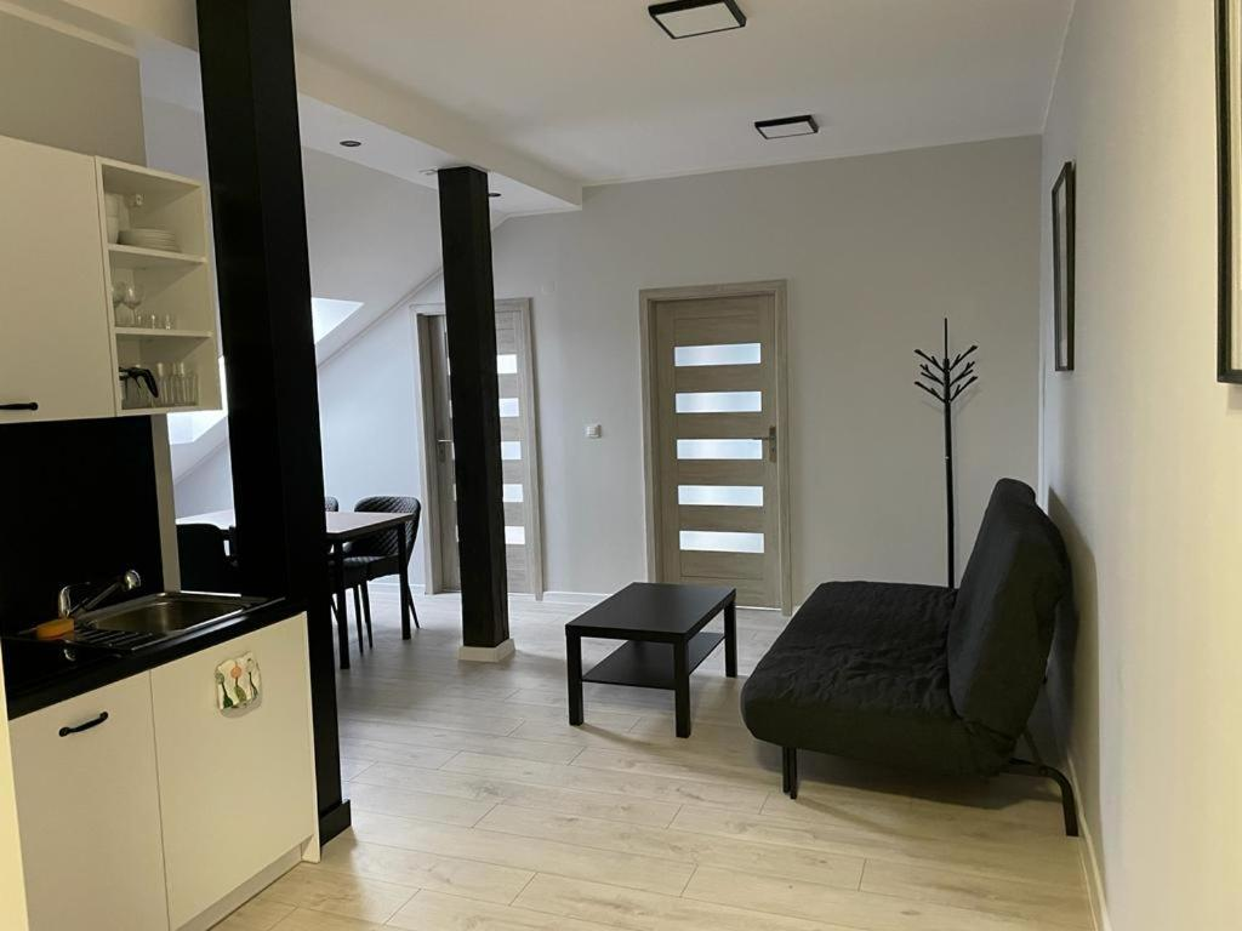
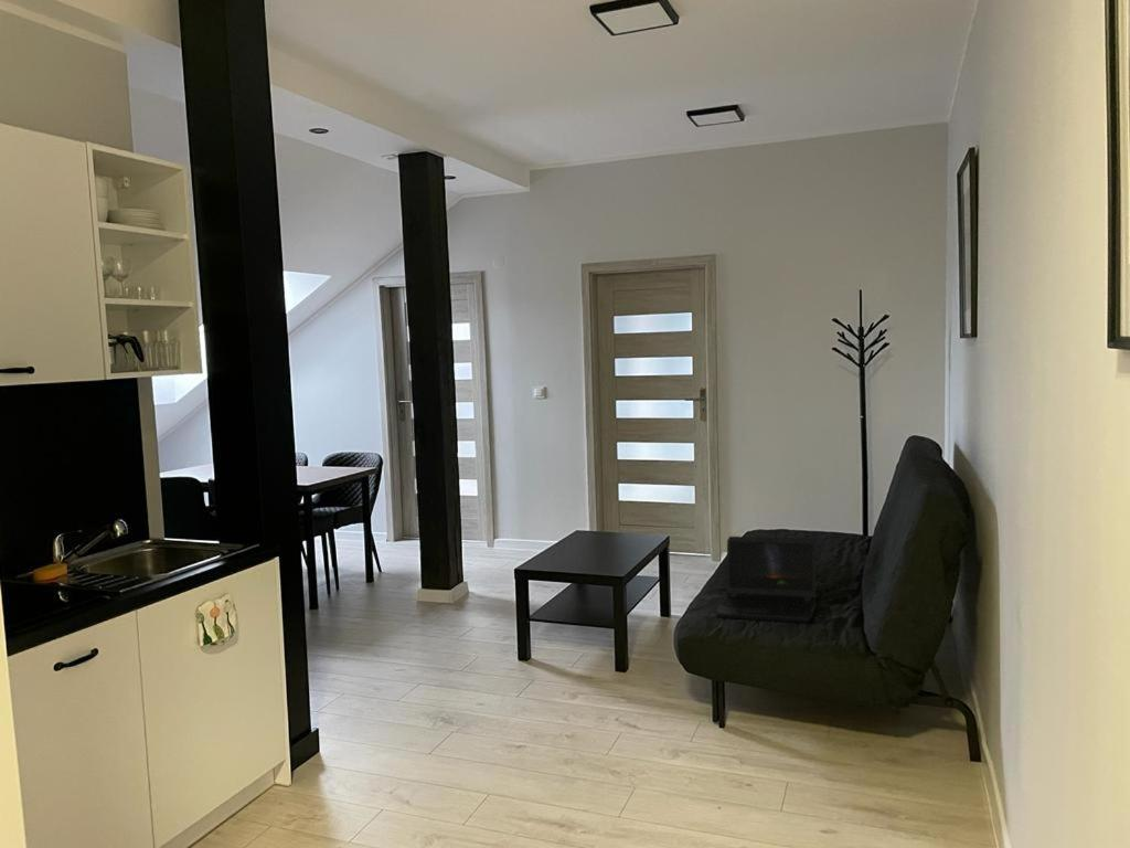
+ laptop computer [715,536,817,624]
